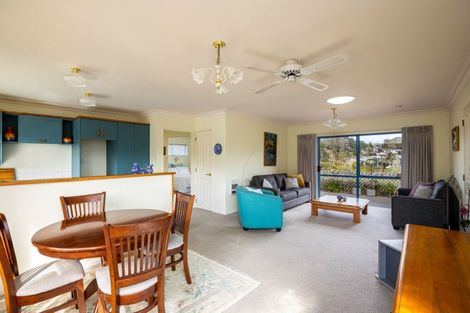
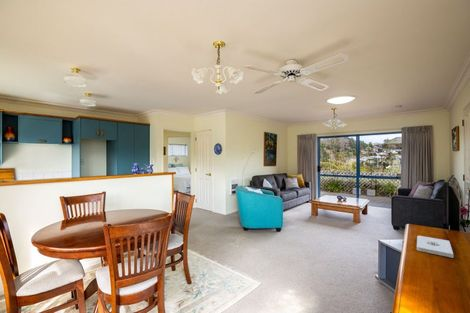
+ notepad [416,235,454,259]
